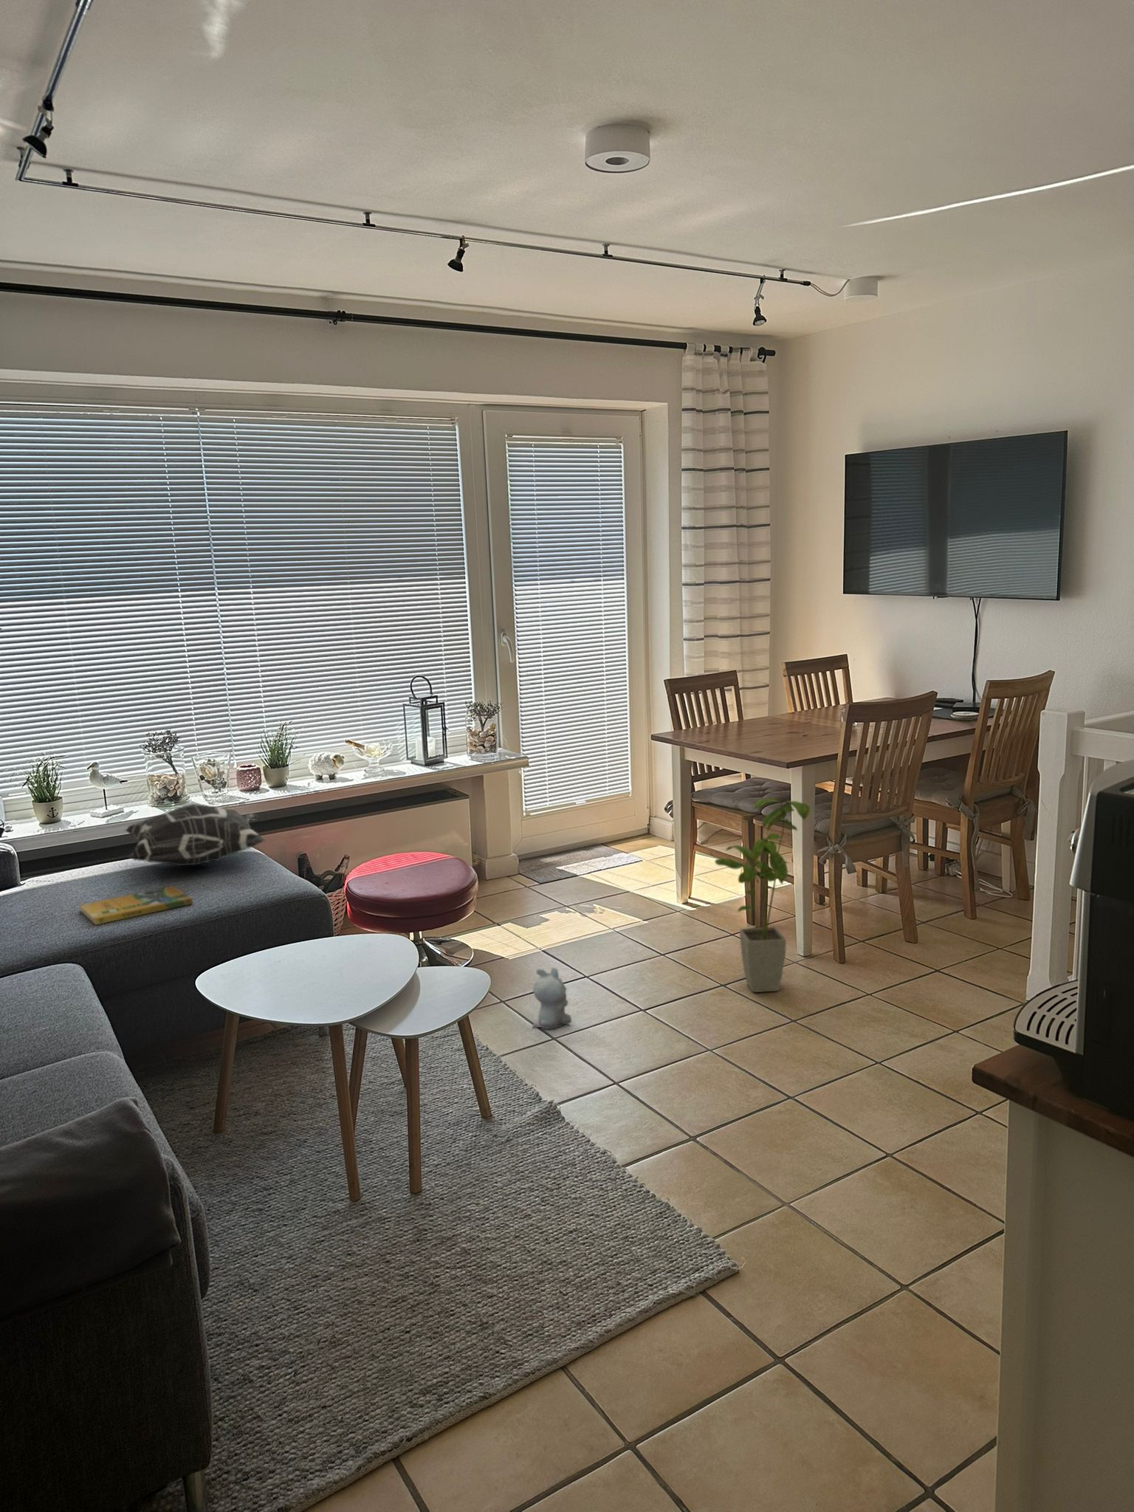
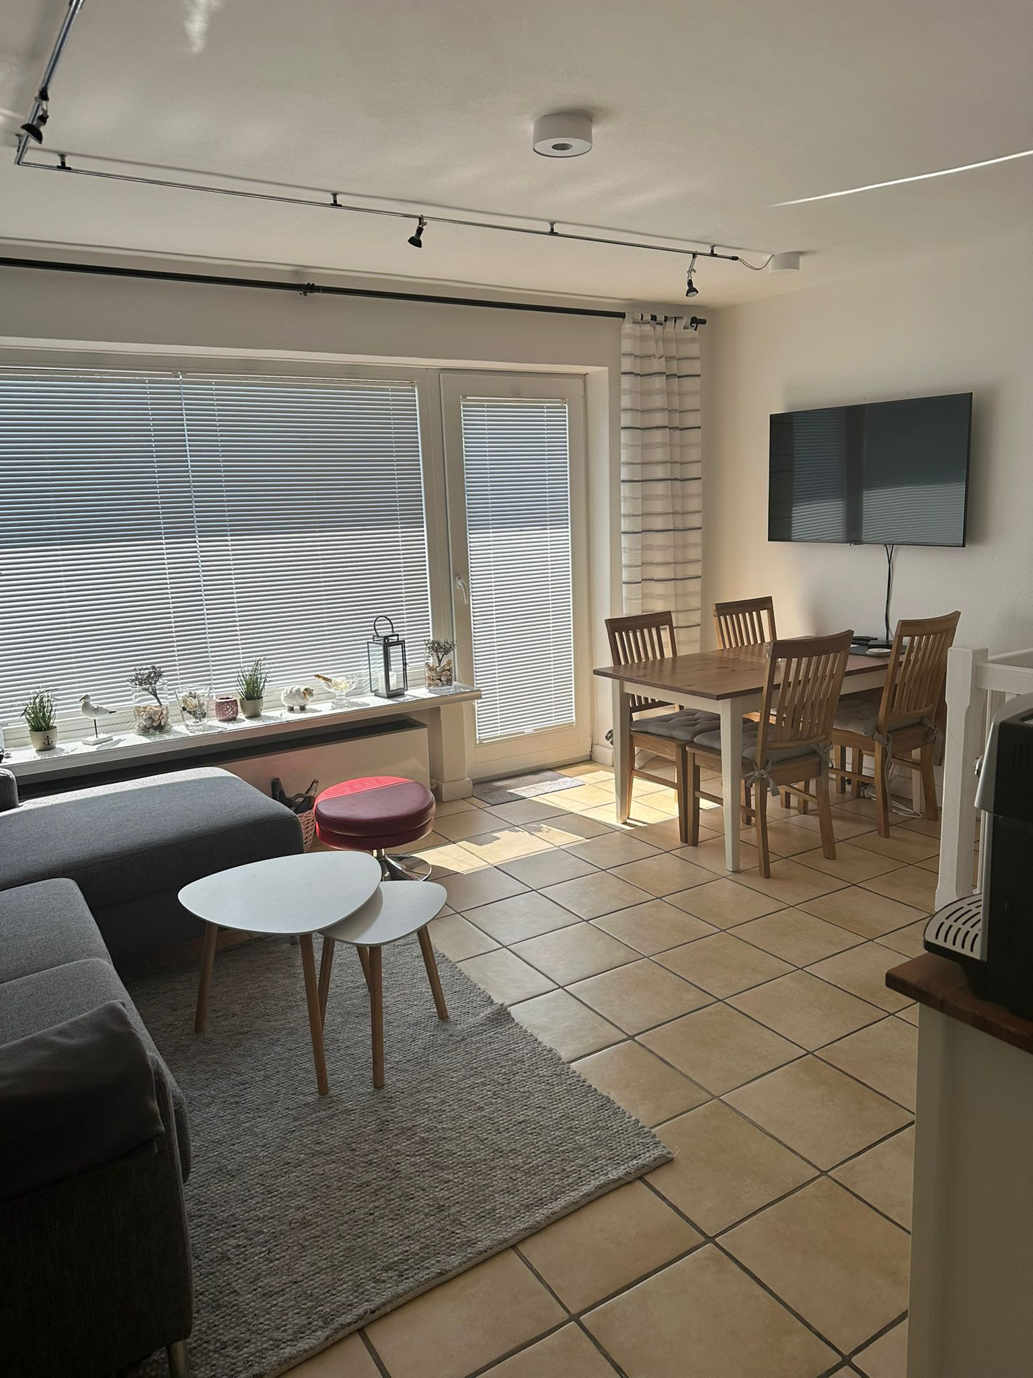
- booklet [79,886,193,926]
- house plant [714,798,811,993]
- plush toy [531,967,572,1031]
- decorative pillow [125,804,267,866]
